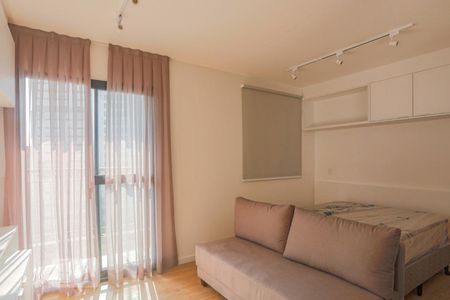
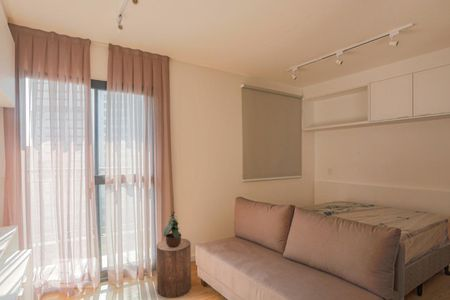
+ potted plant [163,211,182,248]
+ stool [156,237,192,299]
